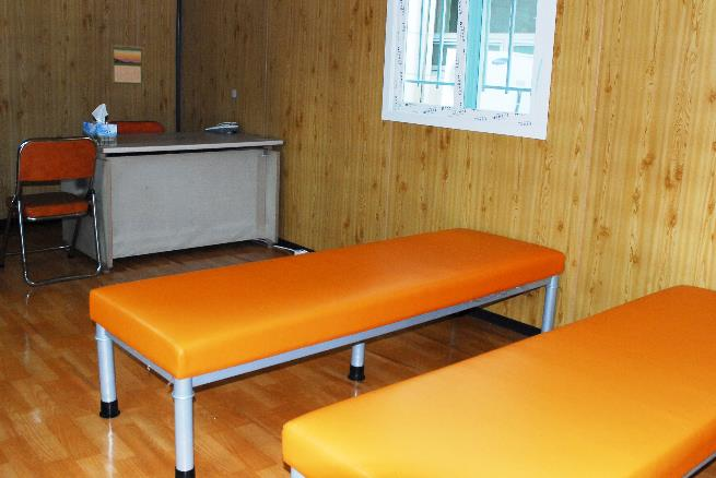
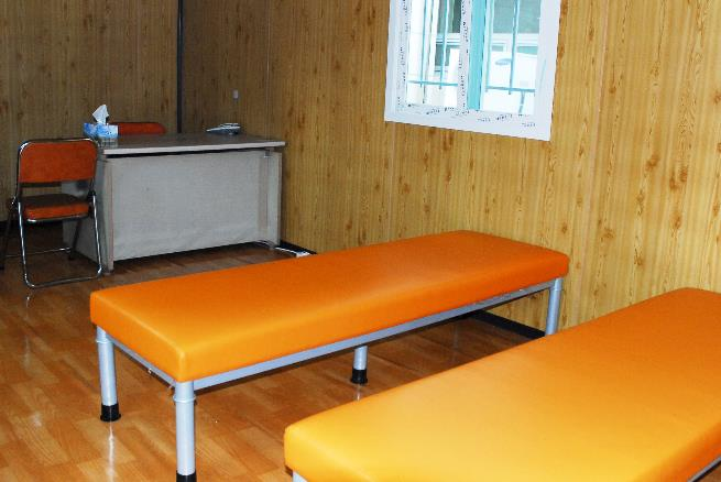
- calendar [111,44,143,86]
